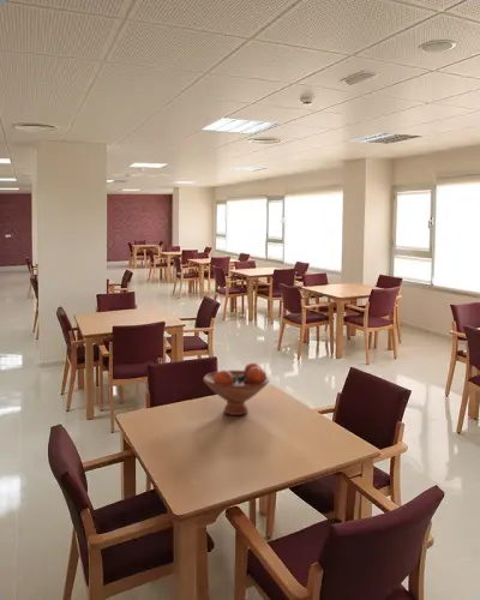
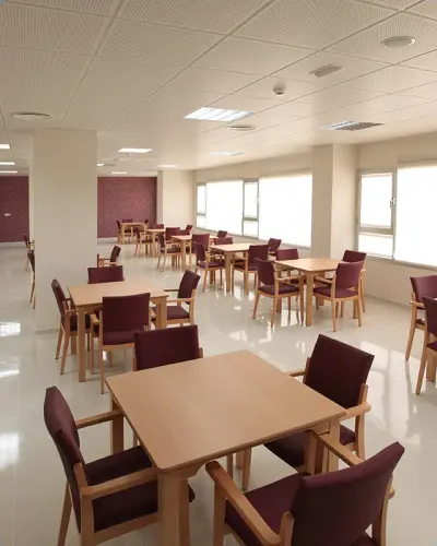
- fruit bowl [202,361,271,416]
